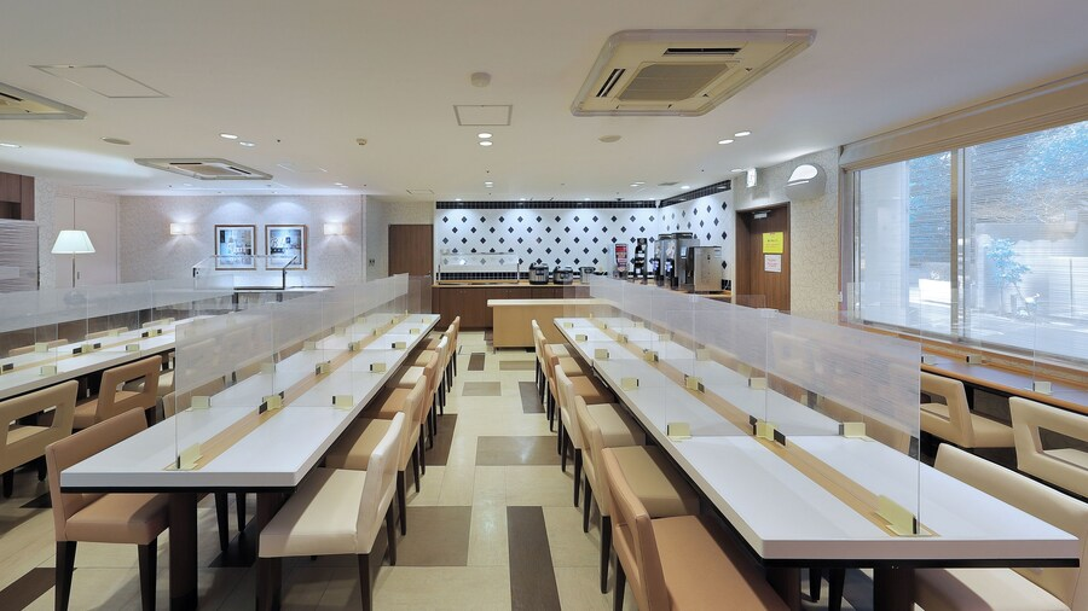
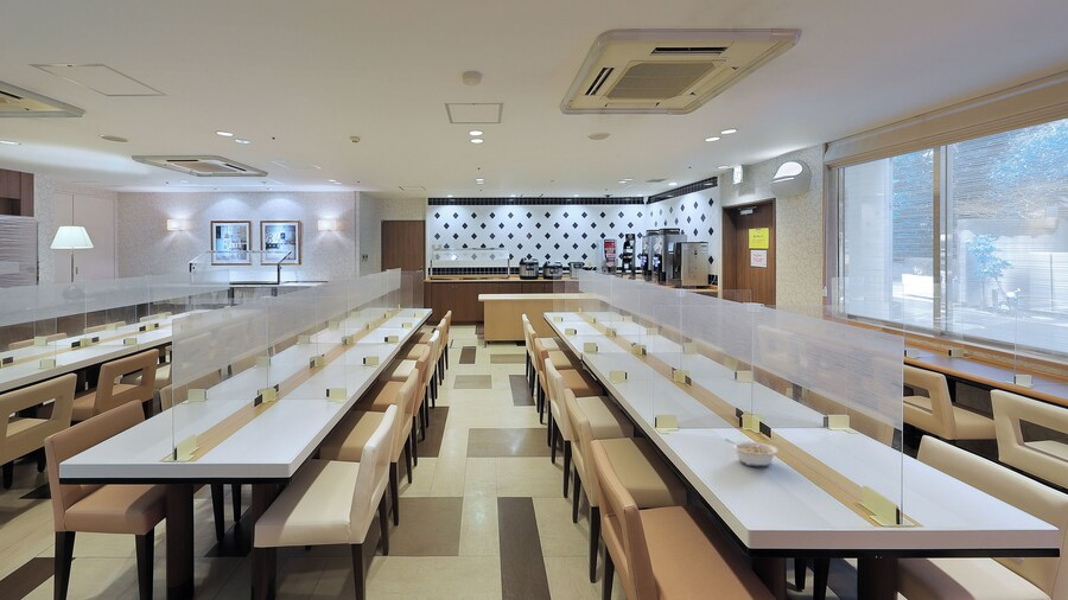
+ legume [724,438,778,467]
